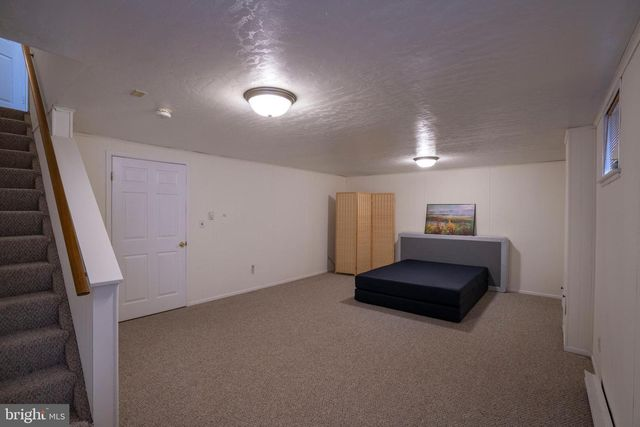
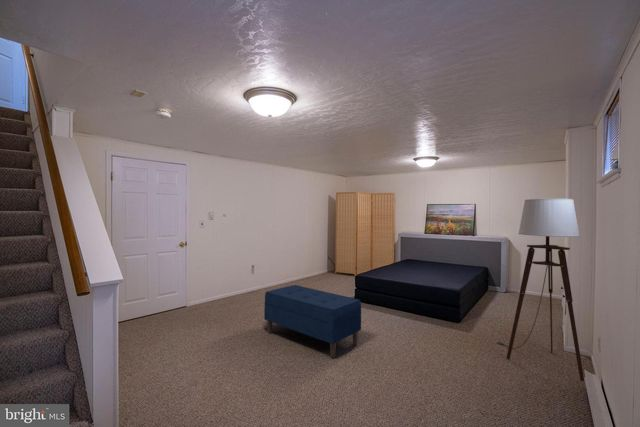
+ bench [263,284,362,359]
+ floor lamp [496,198,585,382]
